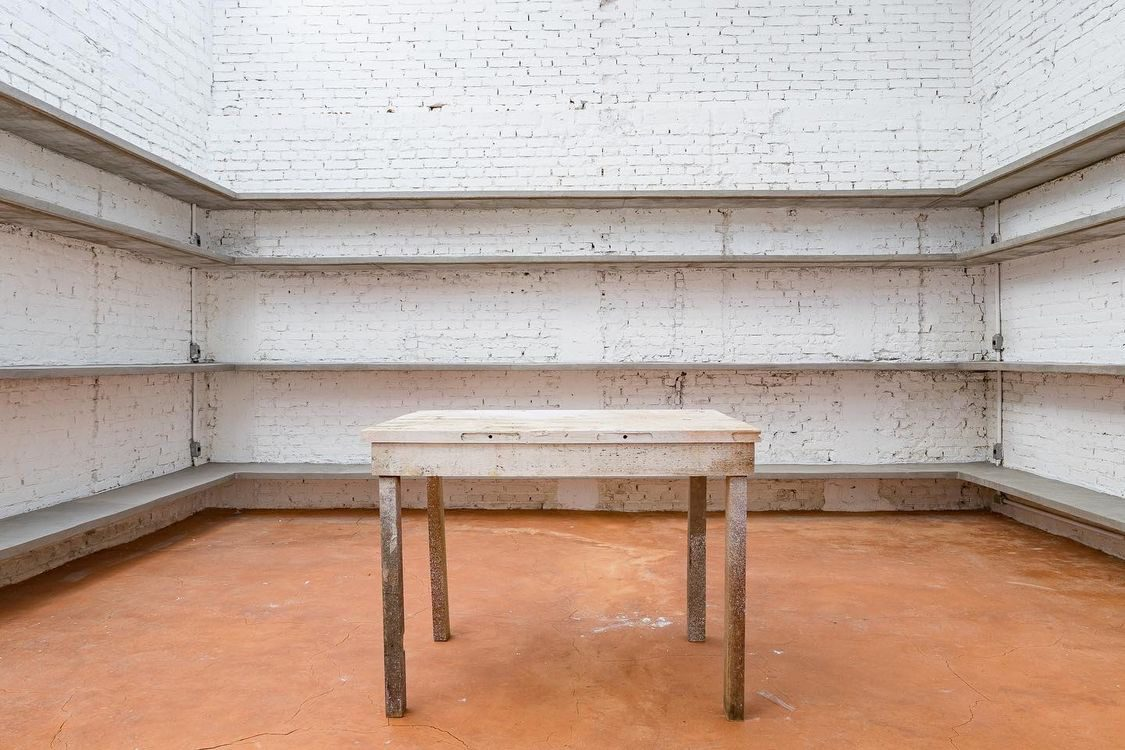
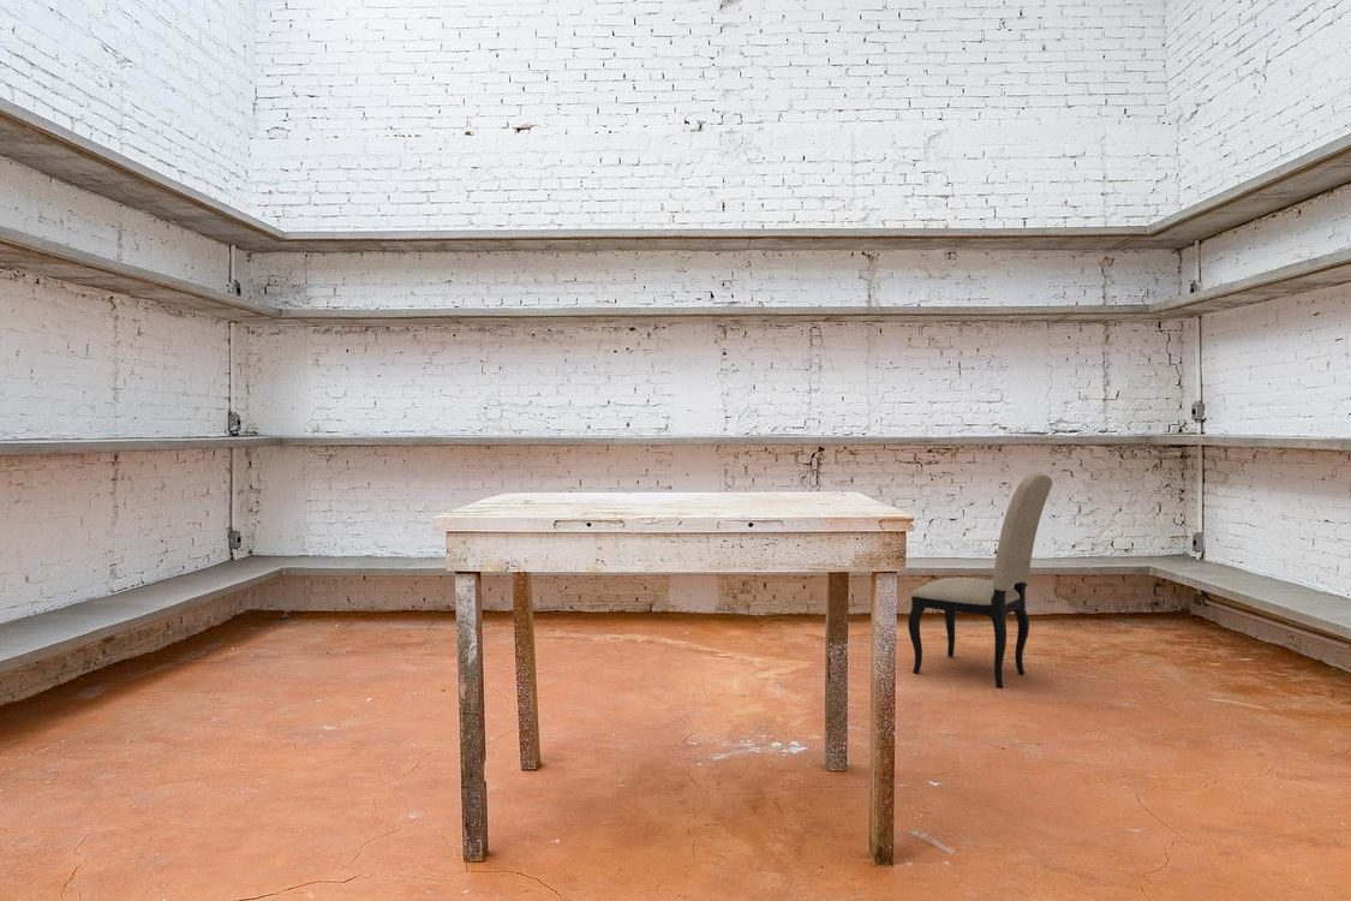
+ dining chair [907,472,1053,690]
